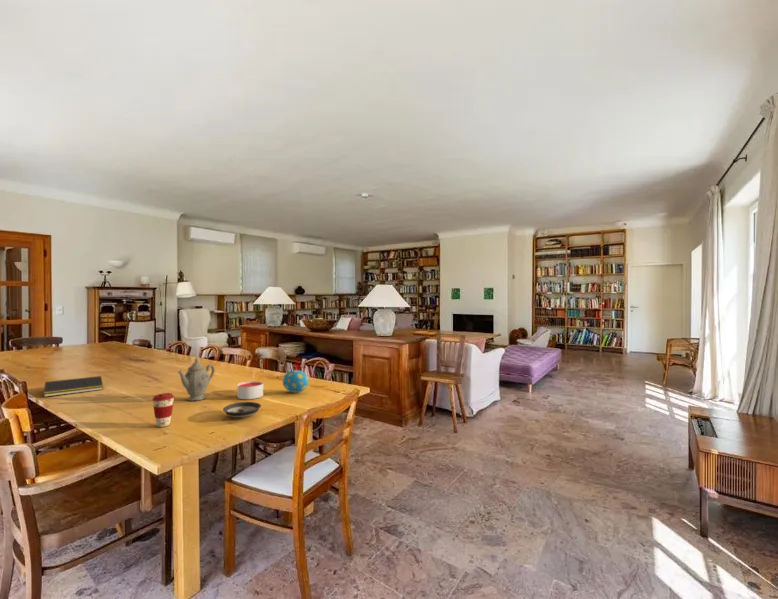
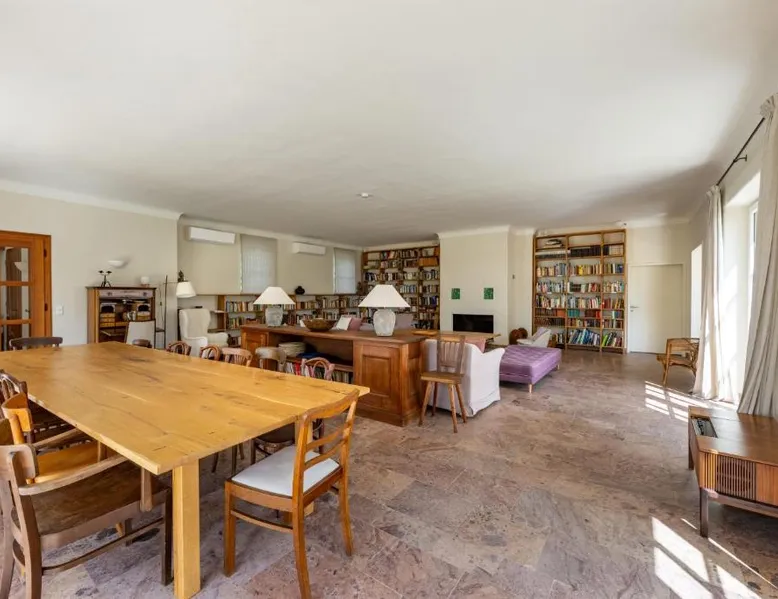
- chinaware [176,357,216,402]
- candle [237,380,264,400]
- decorative egg [282,369,310,394]
- saucer [222,401,262,419]
- notepad [43,375,104,398]
- coffee cup [151,392,175,428]
